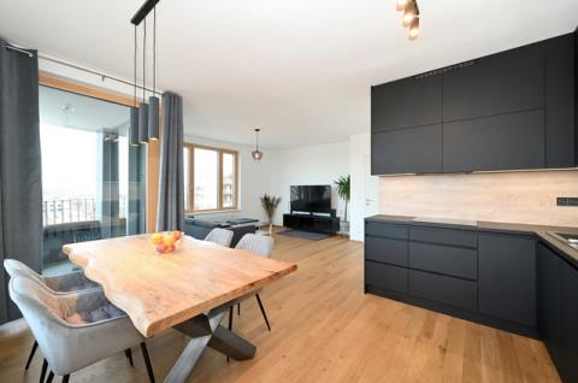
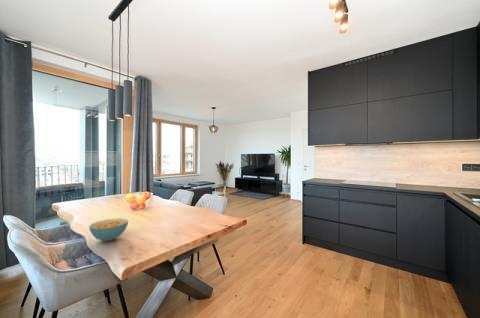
+ cereal bowl [88,217,129,242]
